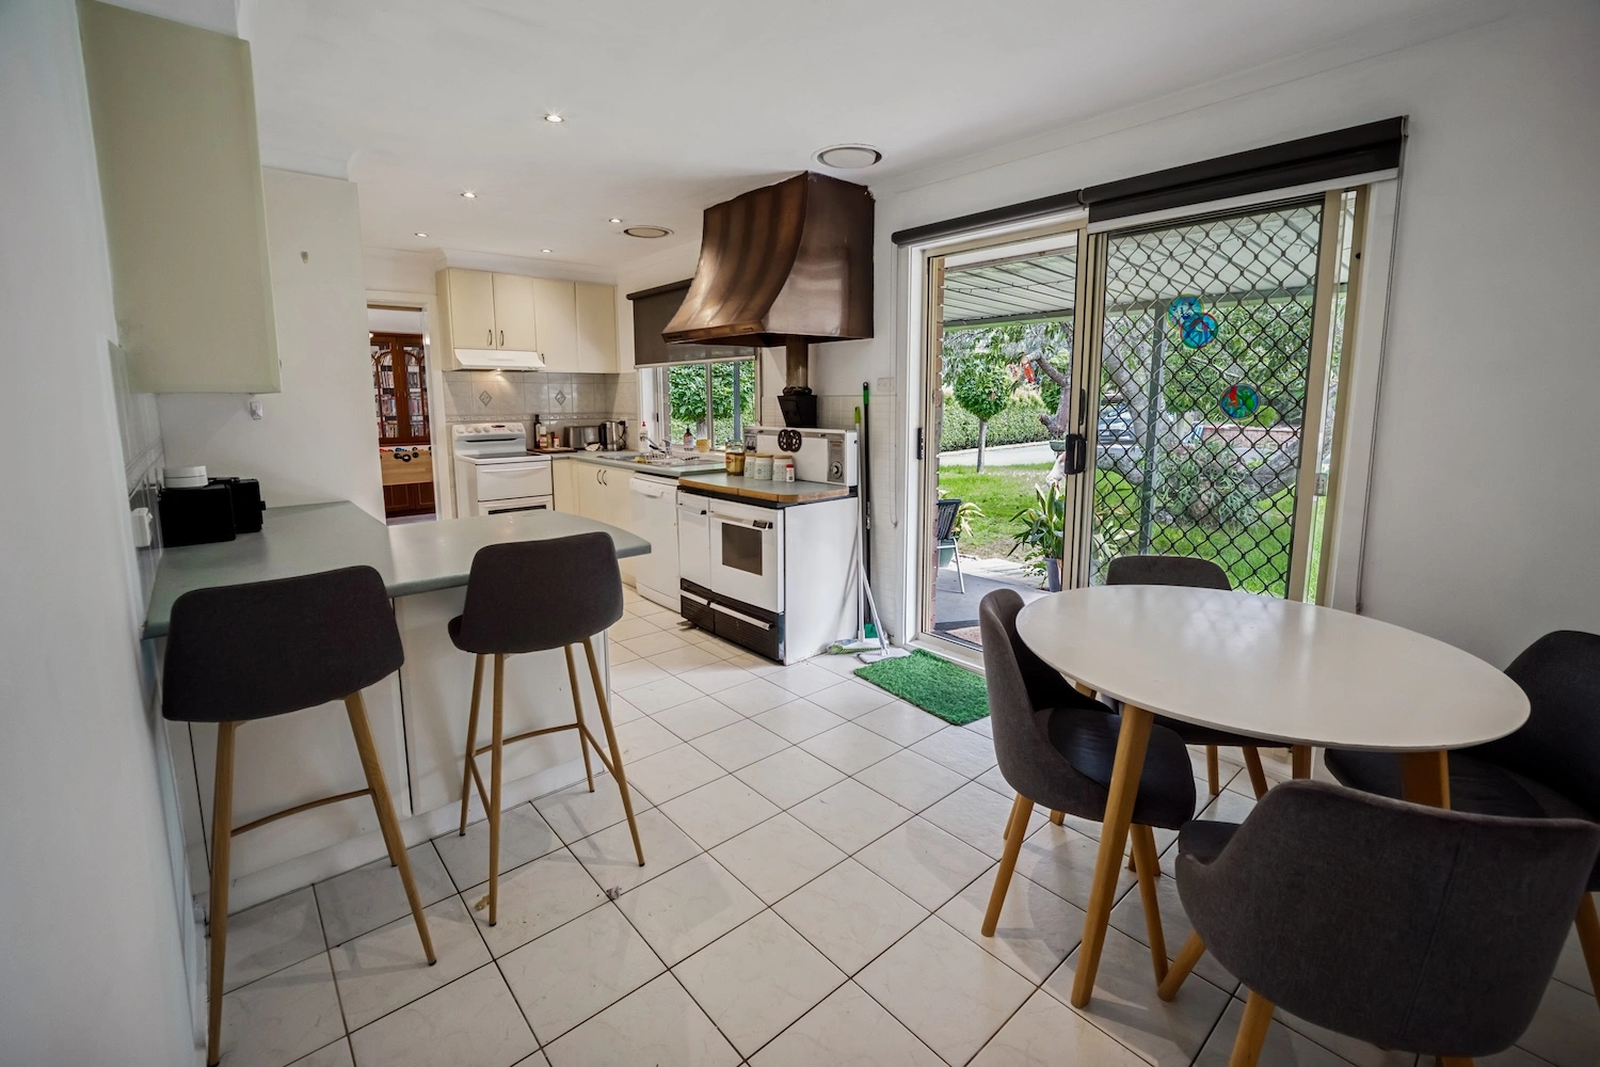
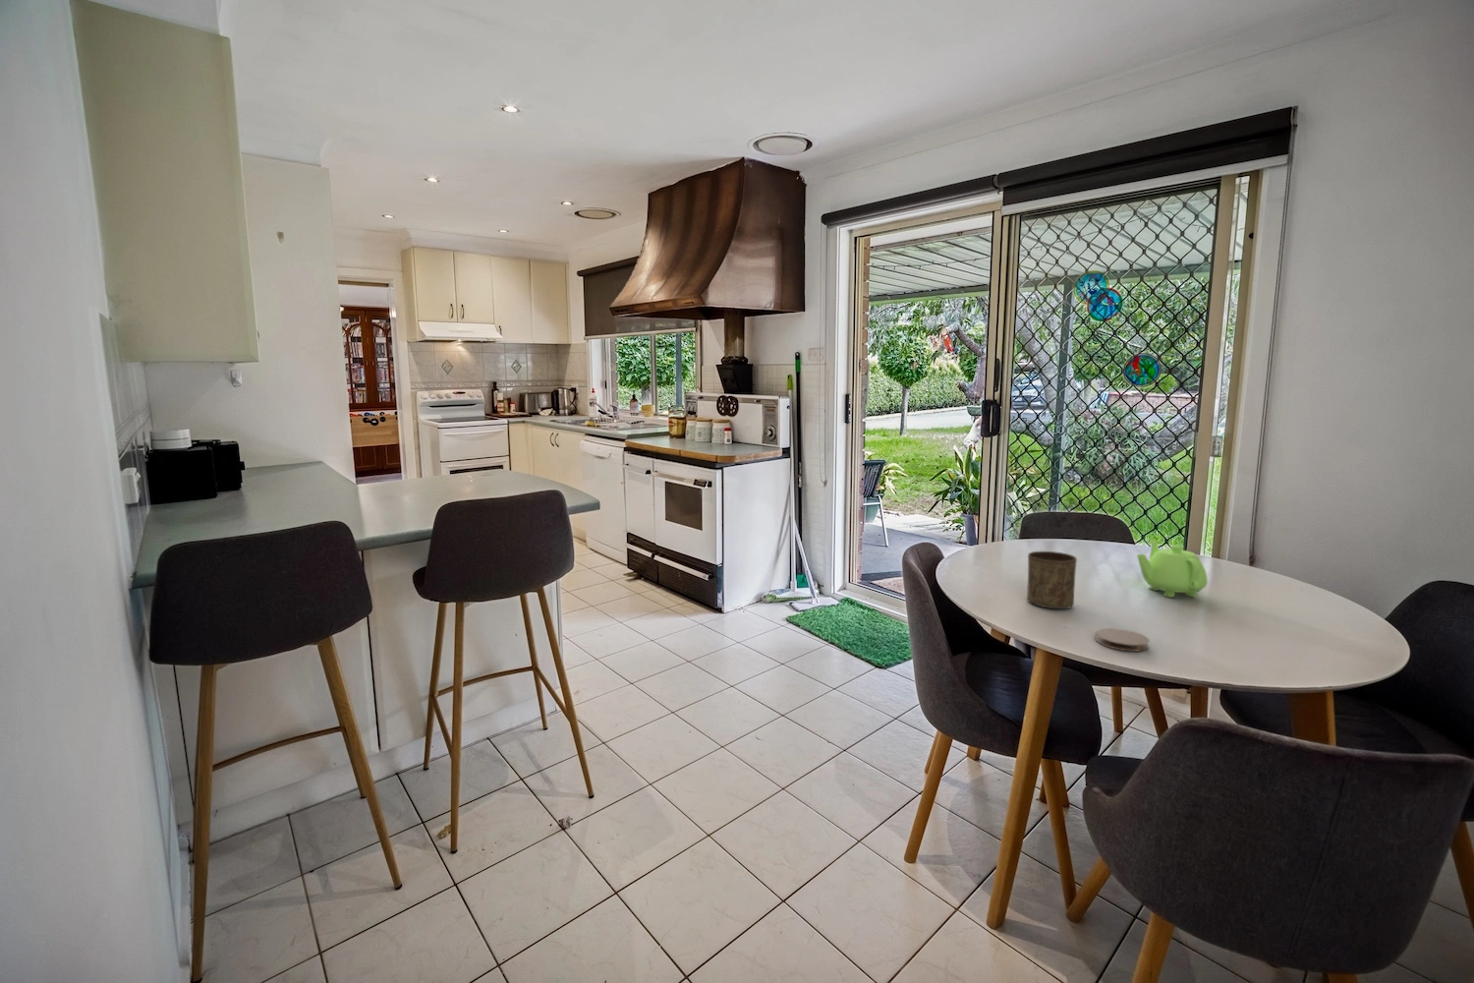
+ coaster [1095,628,1150,653]
+ teapot [1136,536,1209,599]
+ cup [1025,551,1078,610]
